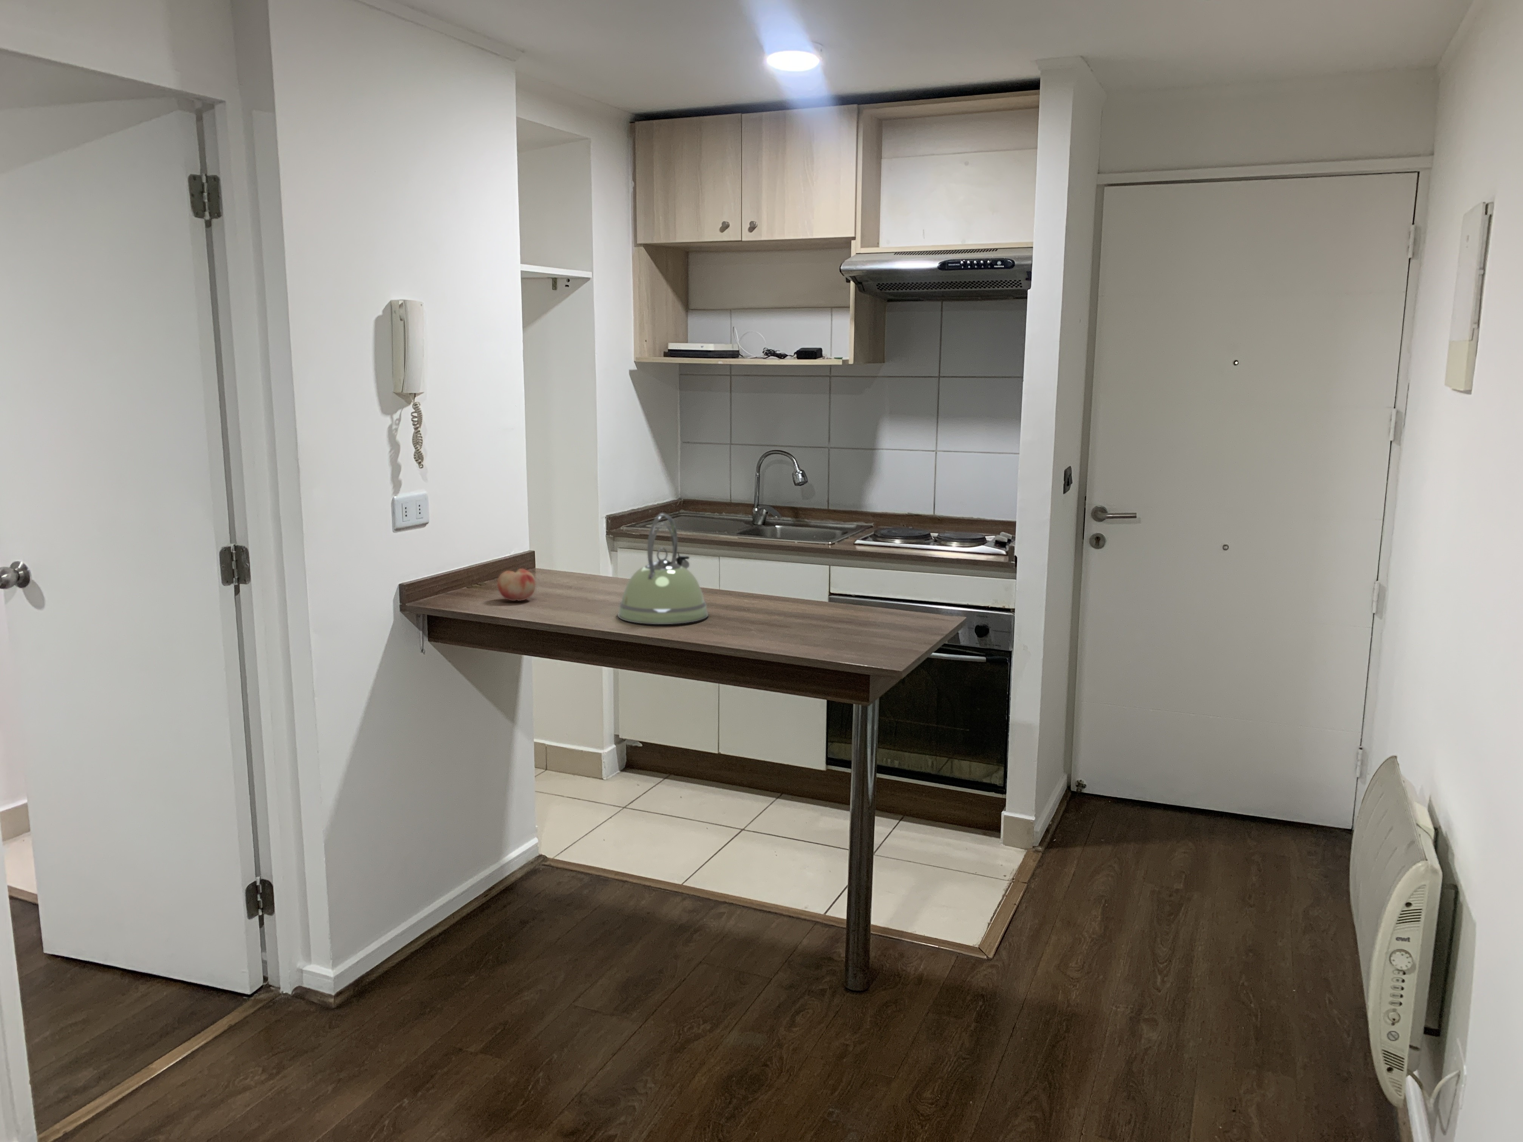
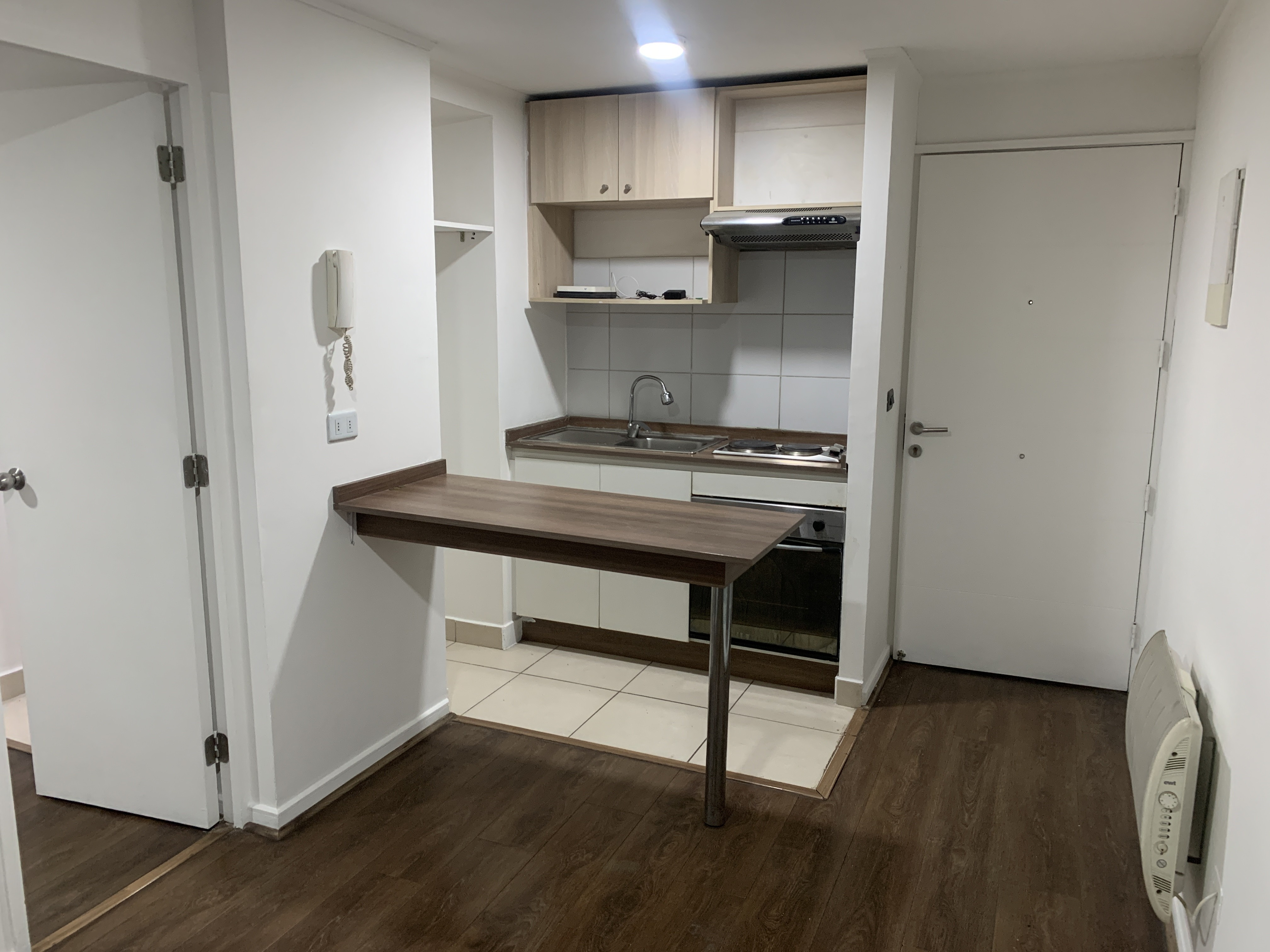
- fruit [496,567,536,601]
- kettle [618,513,709,625]
